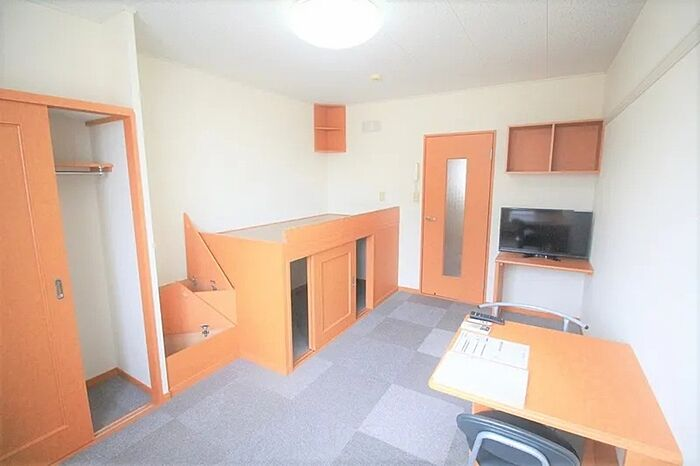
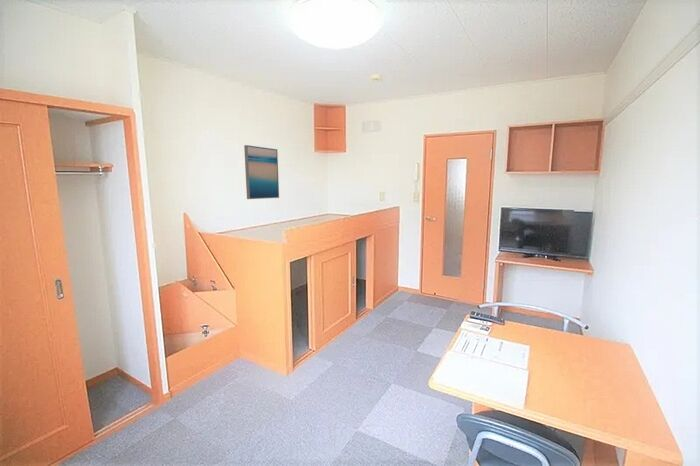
+ wall art [243,144,280,200]
